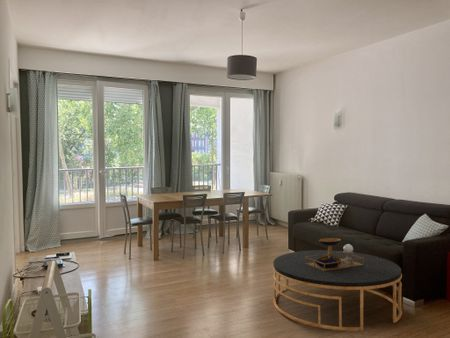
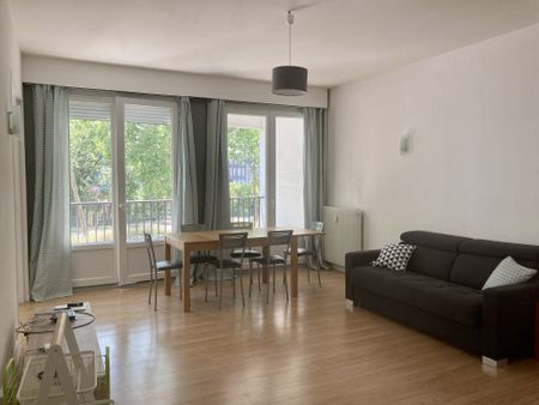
- coffee table [272,237,403,332]
